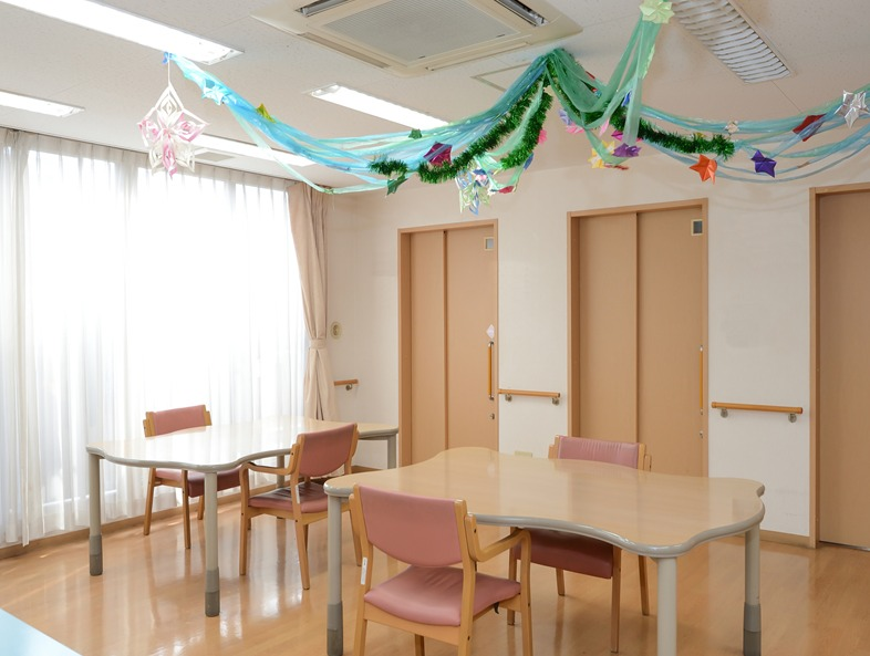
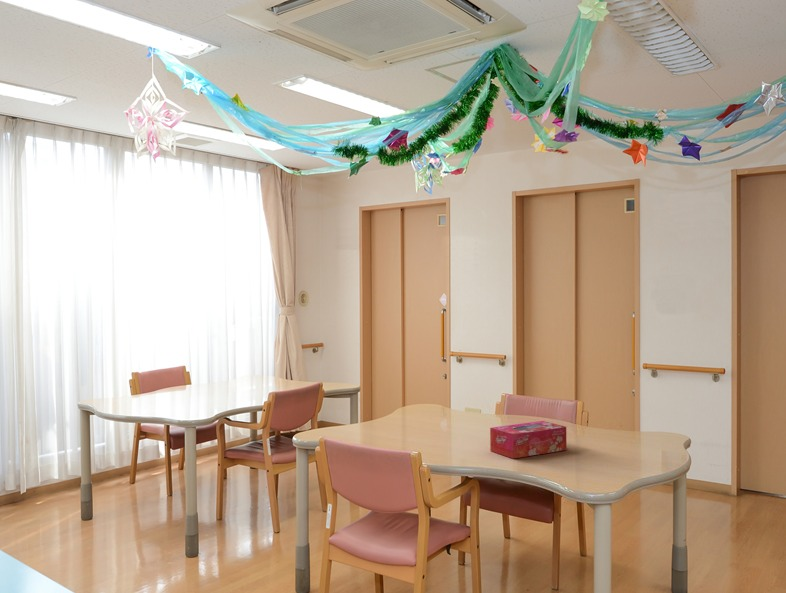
+ tissue box [489,420,568,459]
